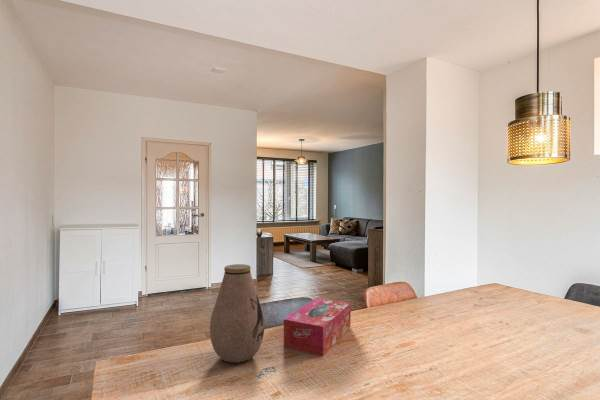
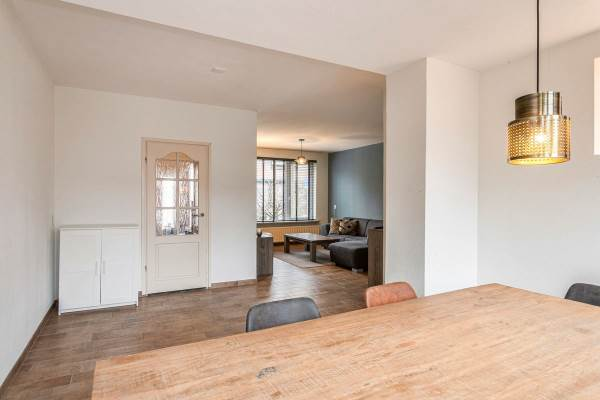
- tissue box [283,297,352,357]
- vase [209,263,265,365]
